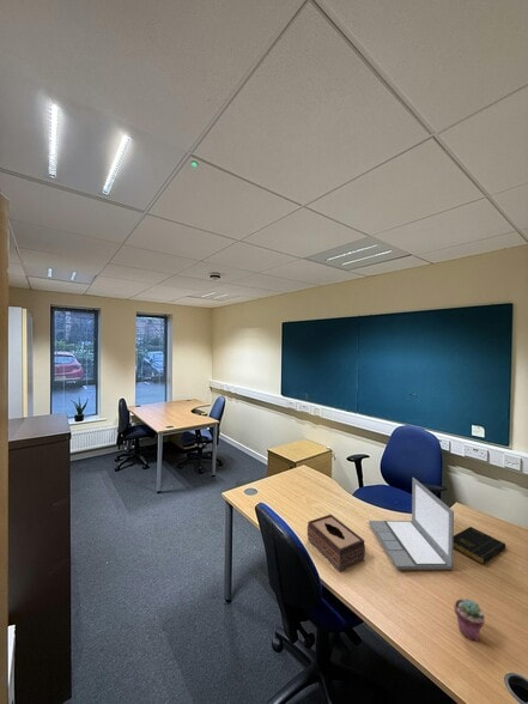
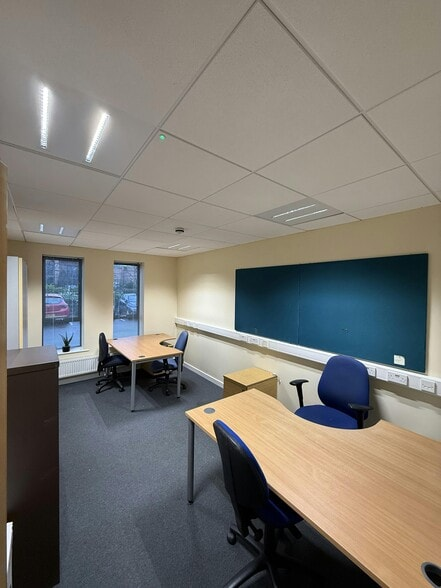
- potted succulent [453,597,486,642]
- laptop [368,477,455,571]
- book [453,526,506,565]
- tissue box [307,514,366,573]
